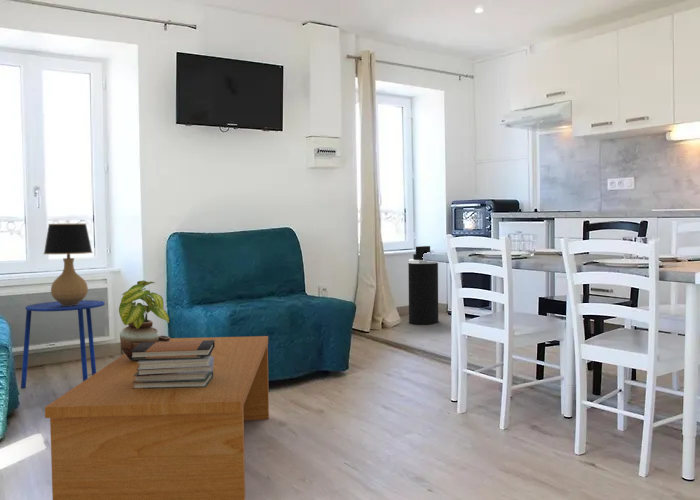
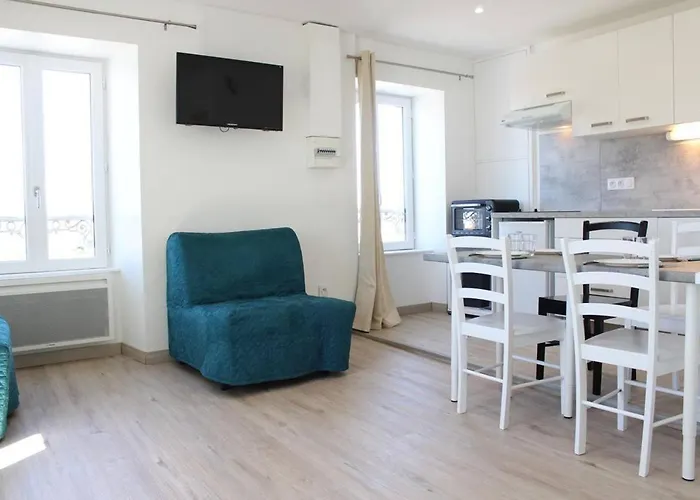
- potted plant [118,279,171,361]
- coffee table [44,335,270,500]
- trash can [407,245,439,325]
- table lamp [42,223,106,306]
- side table [20,299,106,389]
- book stack [130,340,215,389]
